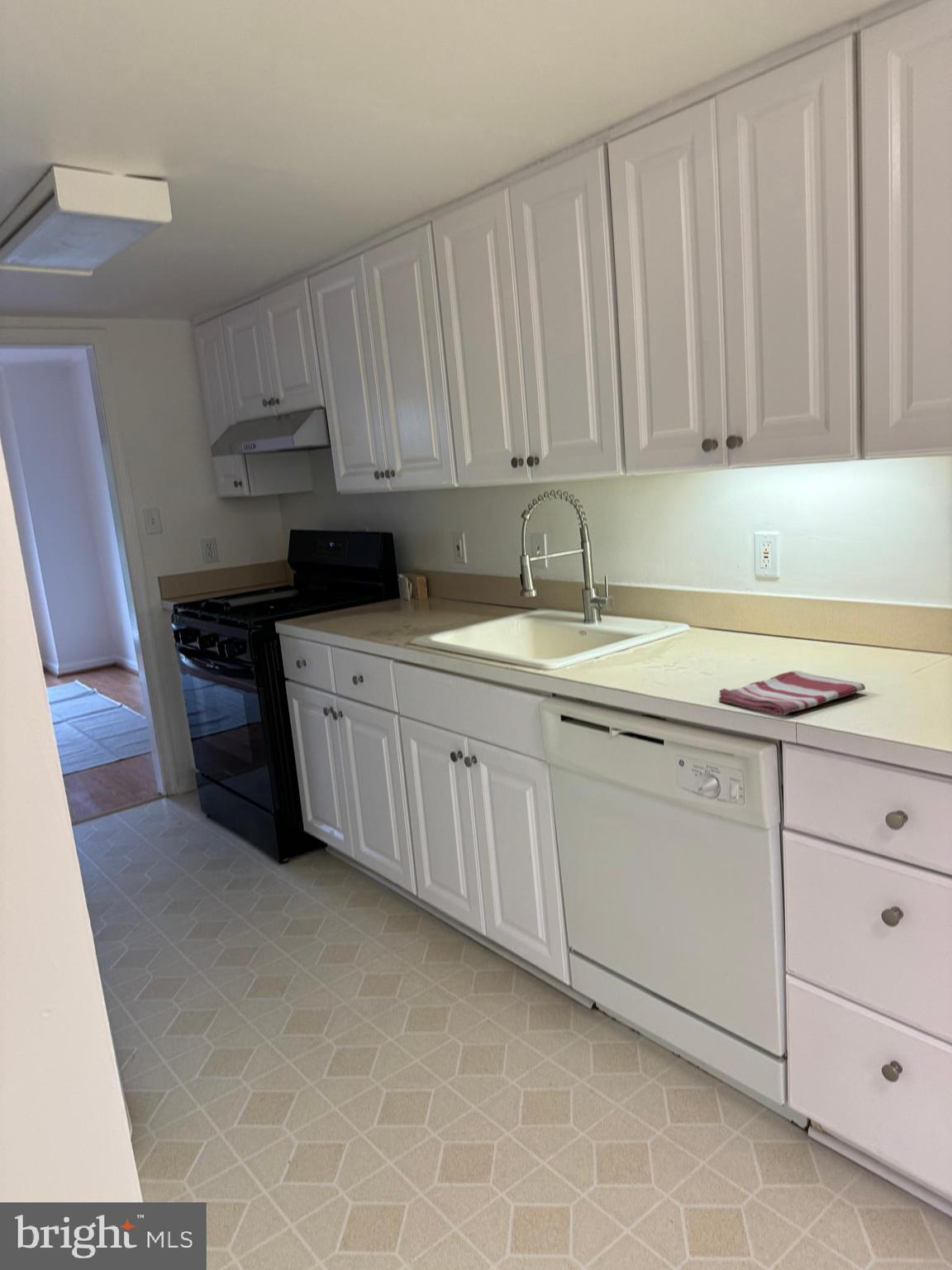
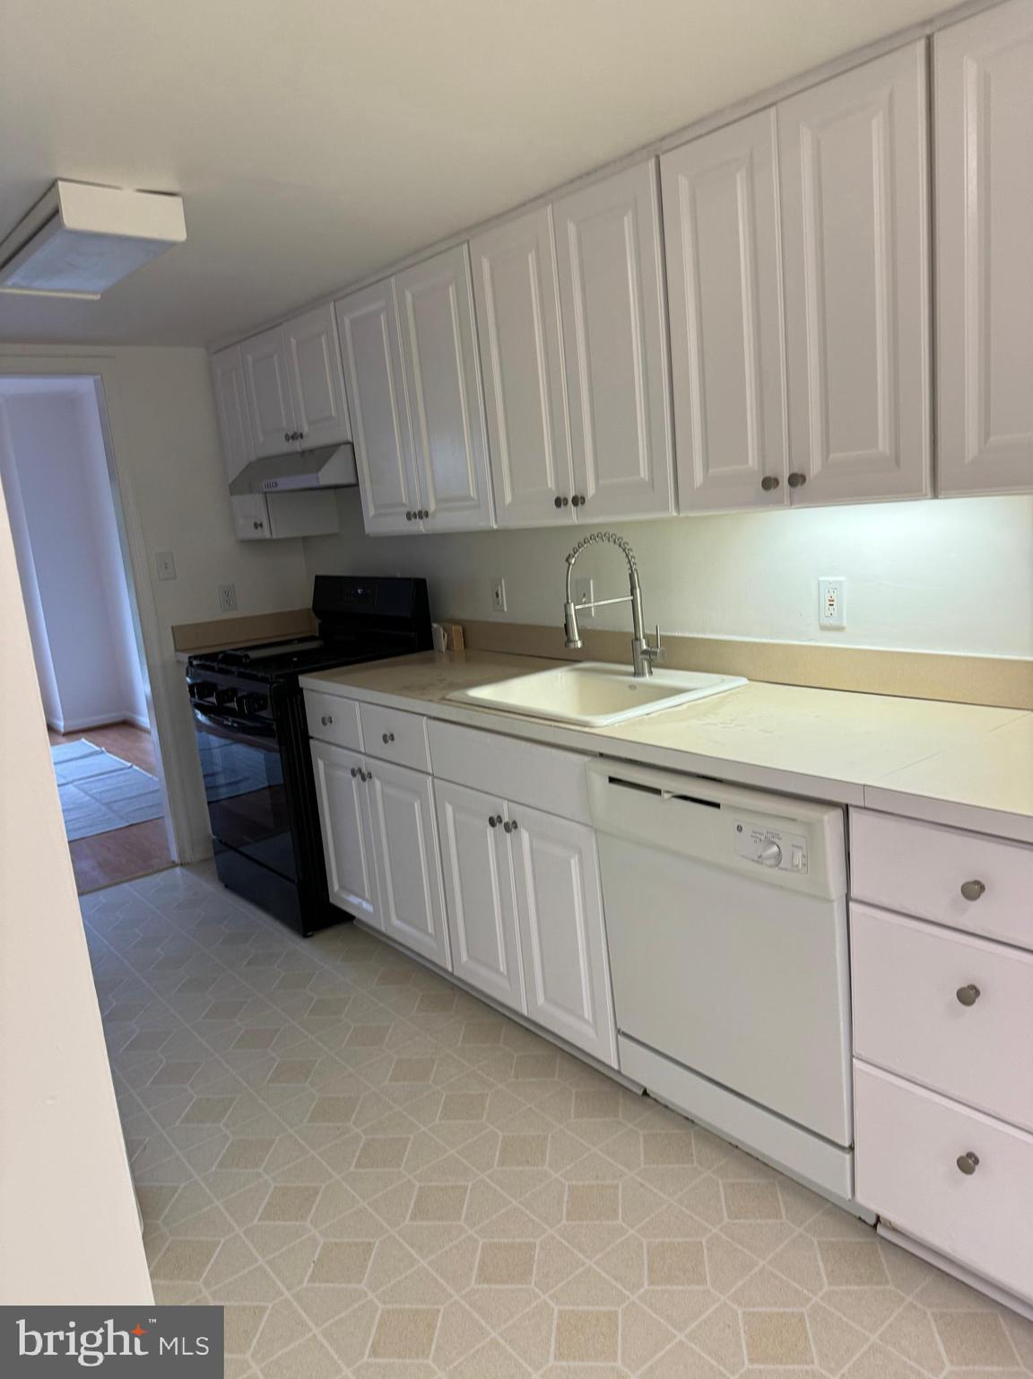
- dish towel [718,670,866,717]
